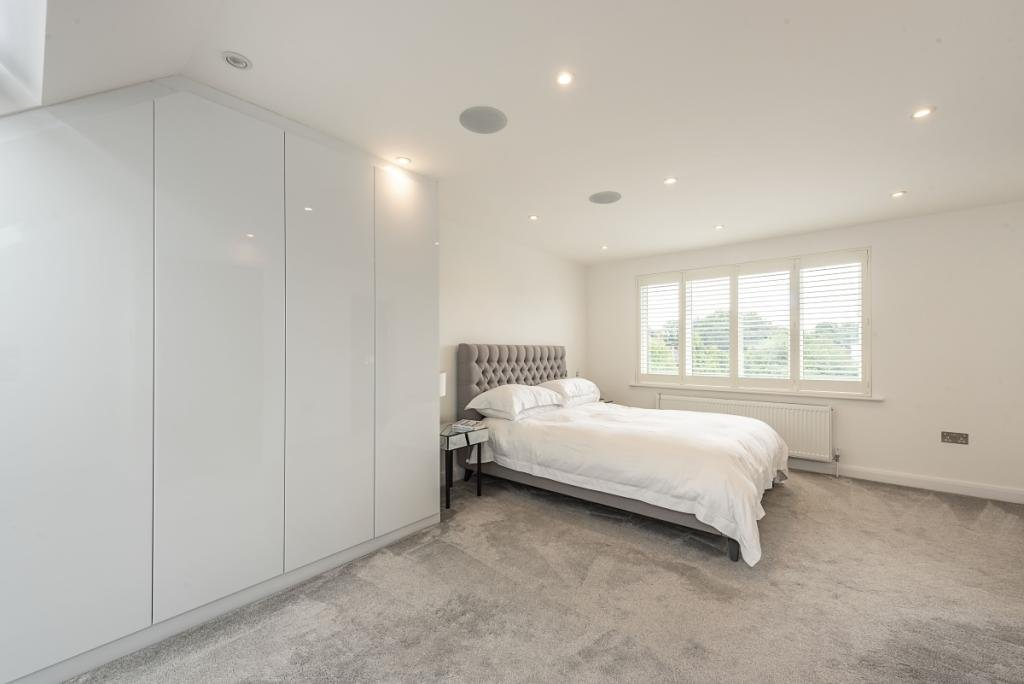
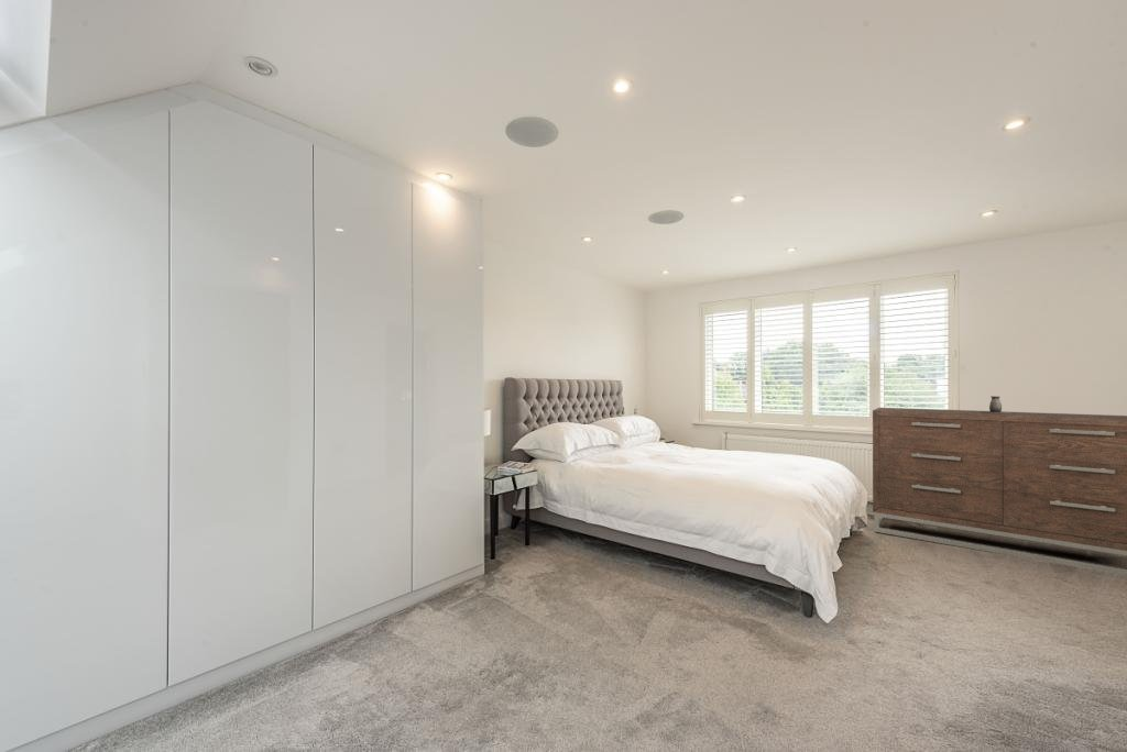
+ dresser [872,407,1127,576]
+ decorative vase [980,395,1011,414]
